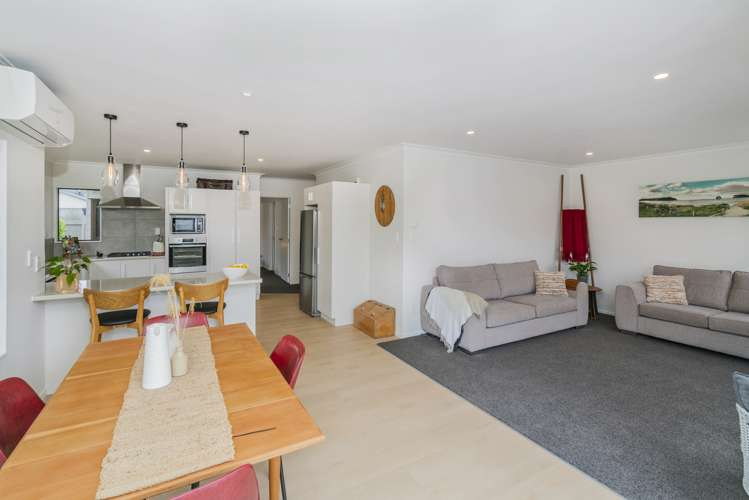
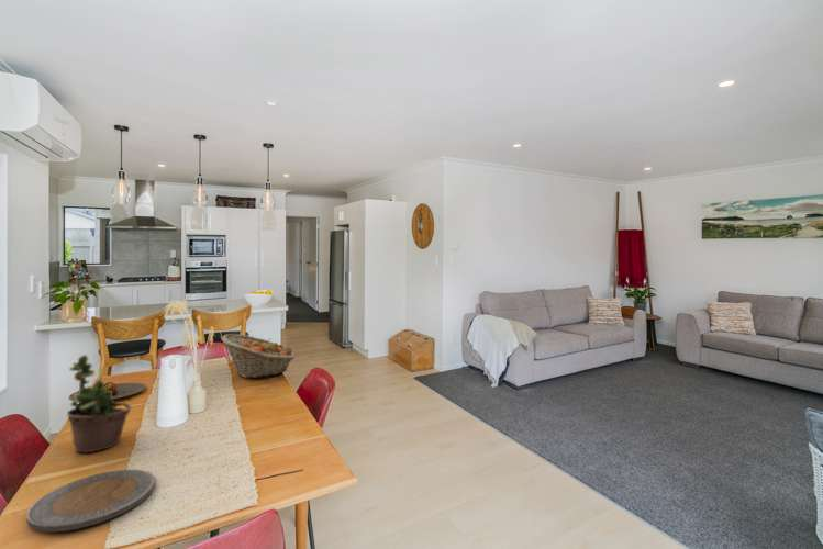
+ plate [26,469,156,533]
+ fruit basket [220,333,296,379]
+ potted plant [66,346,133,453]
+ plate [67,381,147,402]
